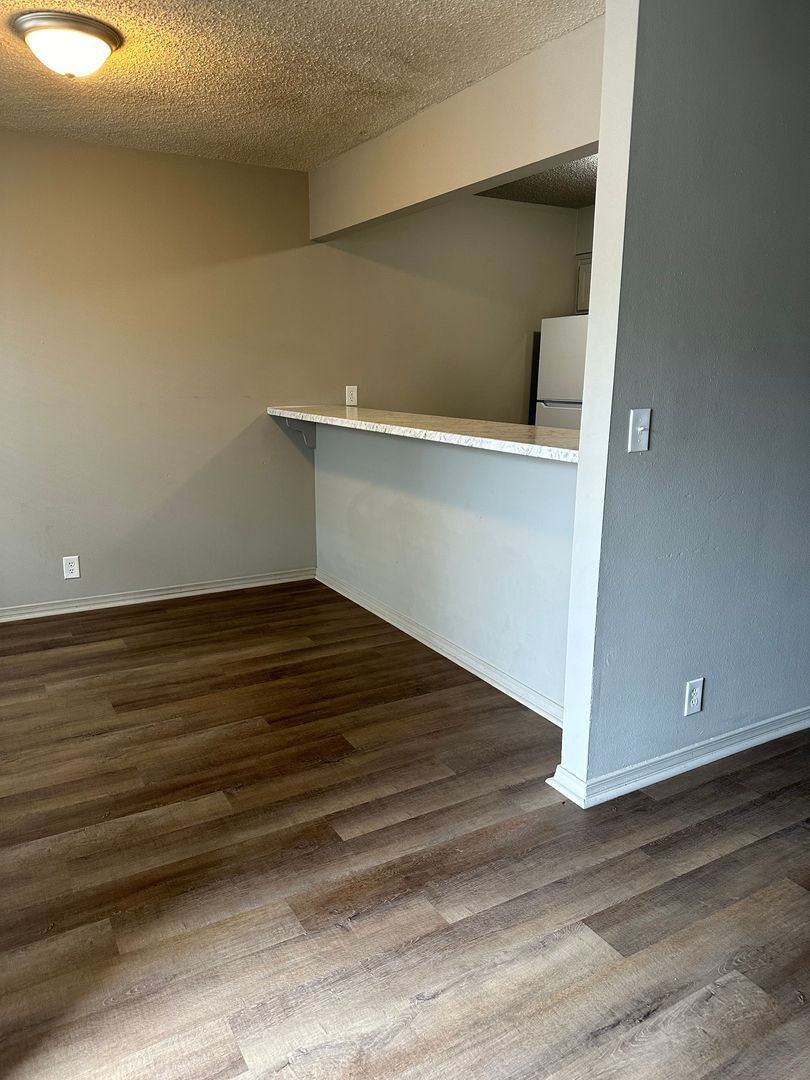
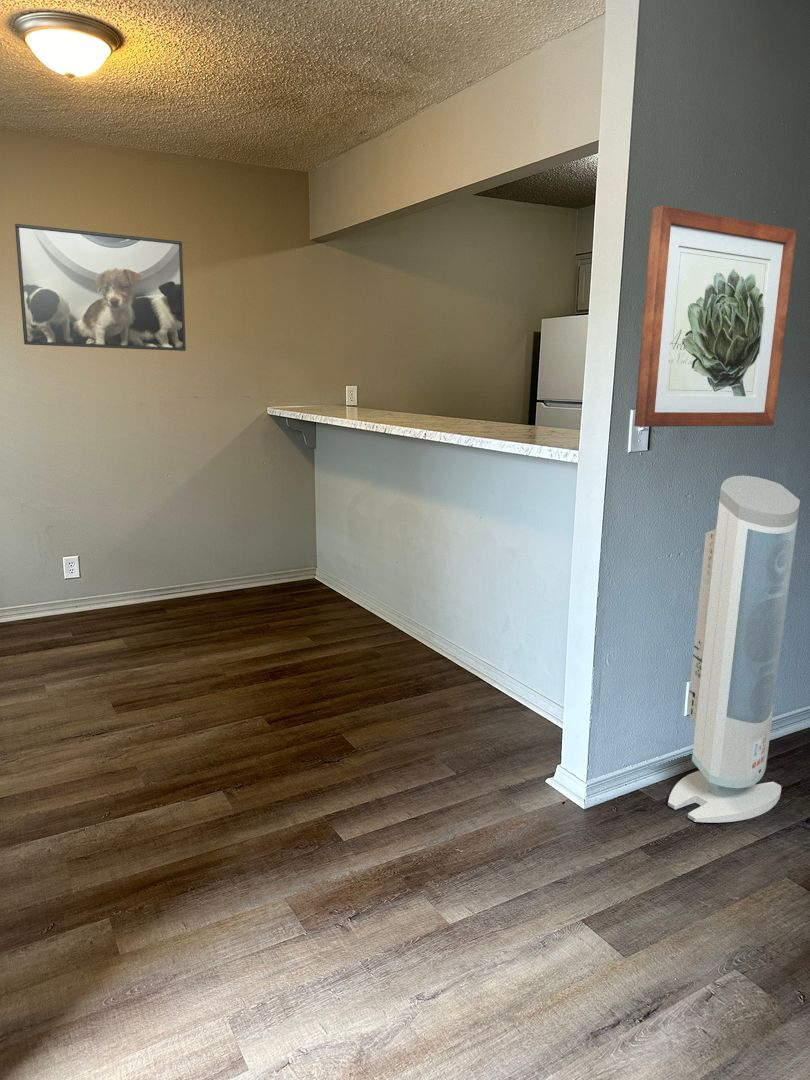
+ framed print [14,223,187,352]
+ wall art [633,205,798,428]
+ air purifier [667,475,801,824]
